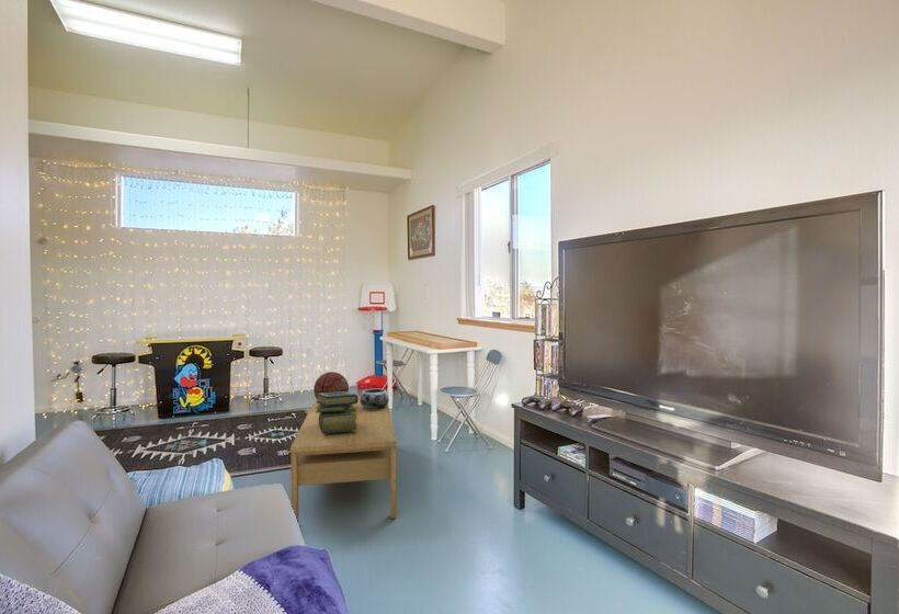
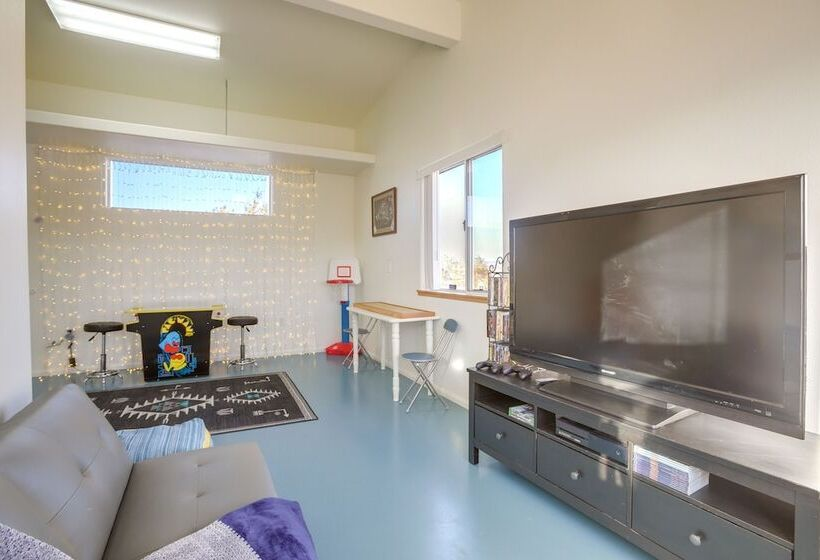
- basketball [312,371,350,400]
- decorative bowl [360,388,390,410]
- stack of books [316,391,359,434]
- coffee table [289,395,398,523]
